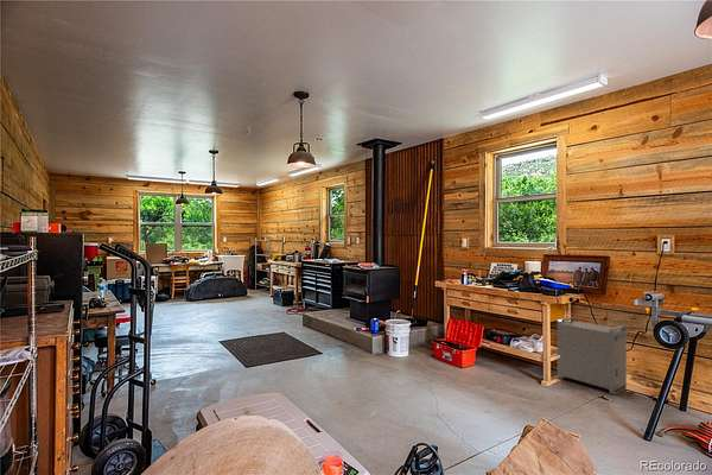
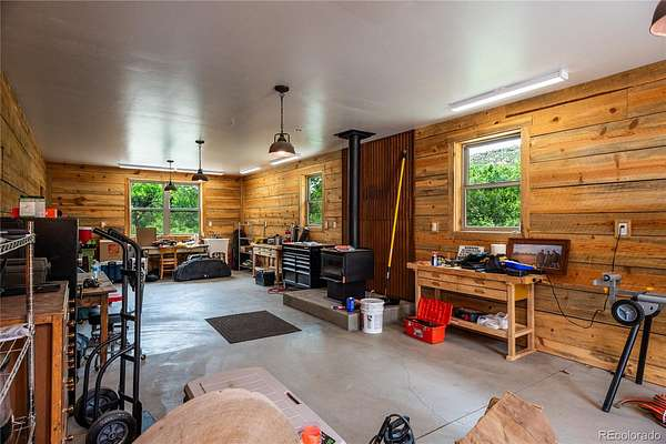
- storage bin [557,316,628,395]
